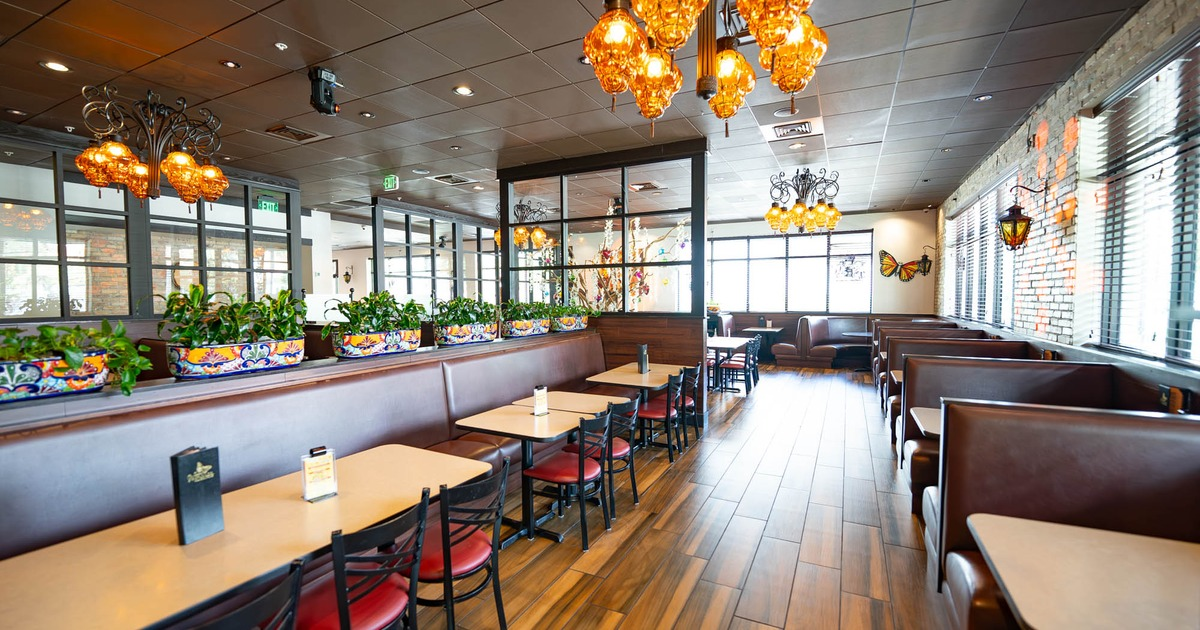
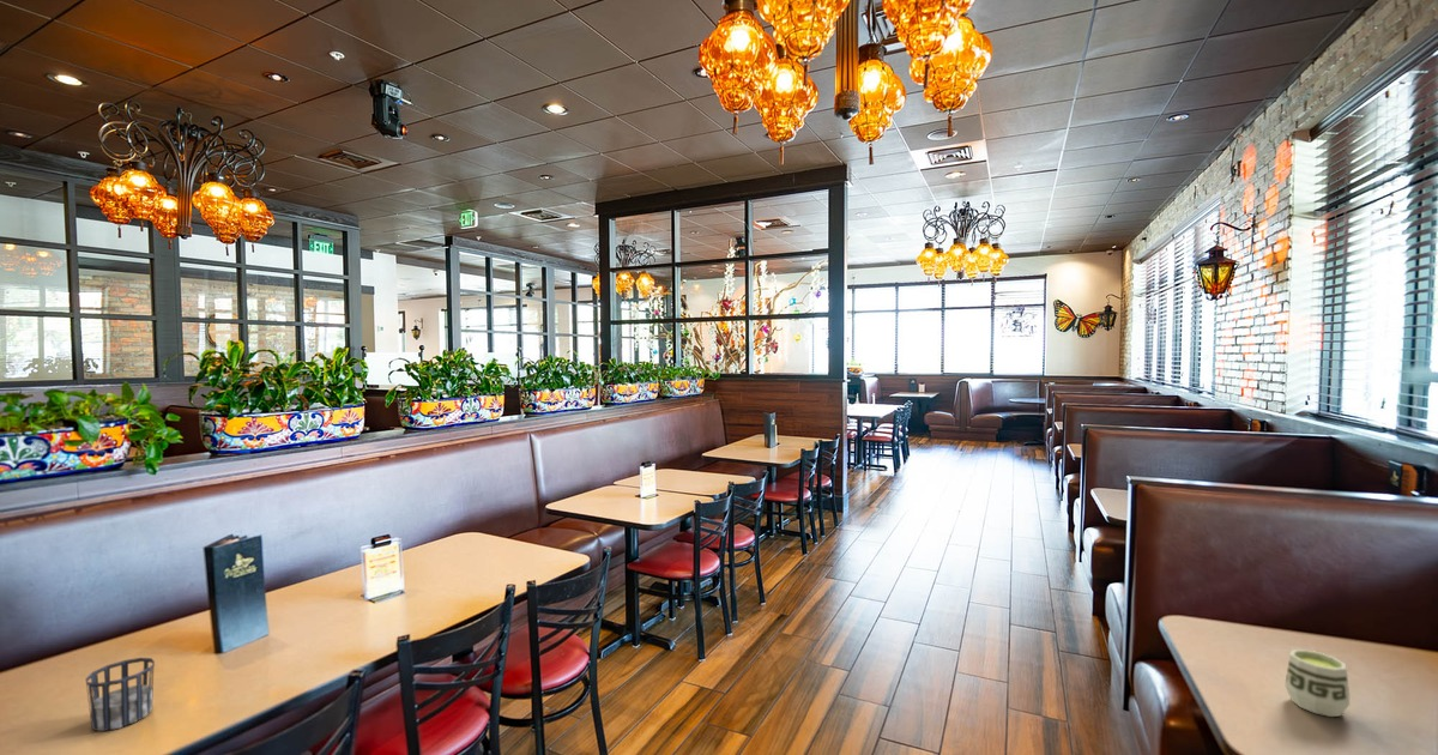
+ cup [1283,648,1351,718]
+ cup [85,657,156,732]
